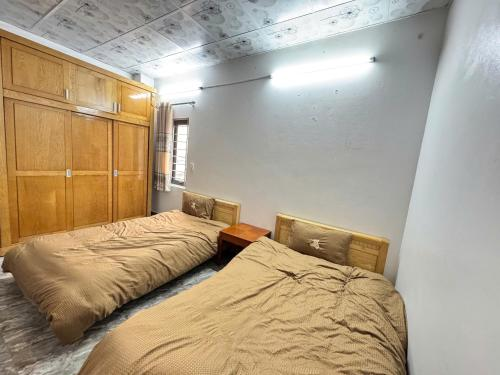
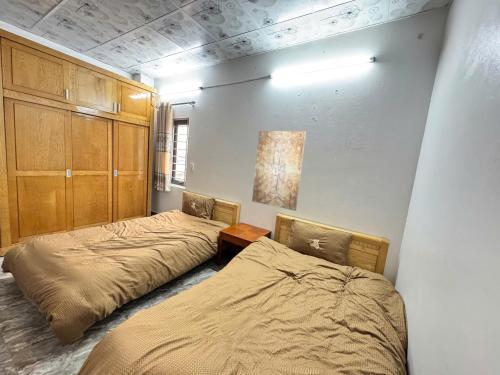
+ wall art [251,130,307,212]
